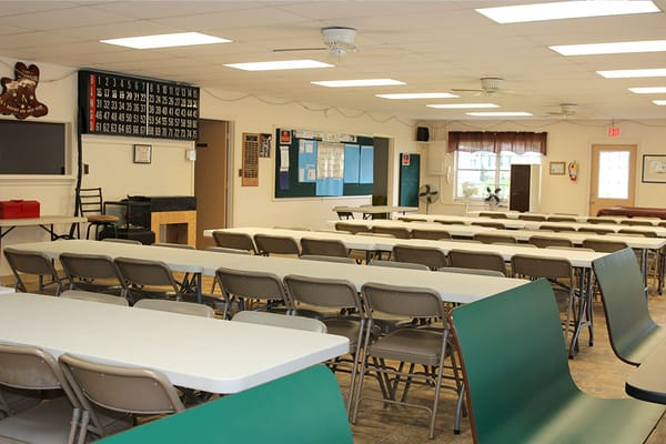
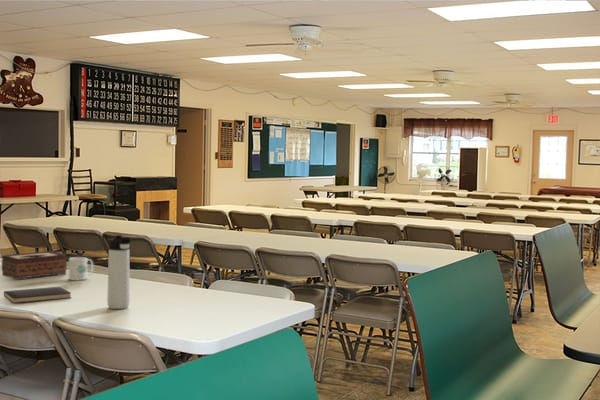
+ mug [68,256,94,281]
+ thermos bottle [106,234,133,310]
+ tissue box [1,250,68,281]
+ hardcover book [3,286,72,305]
